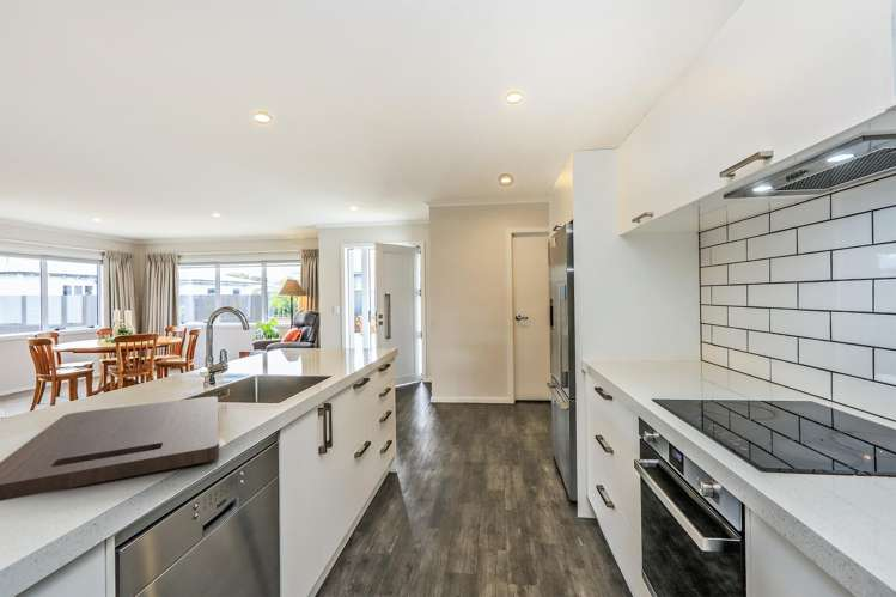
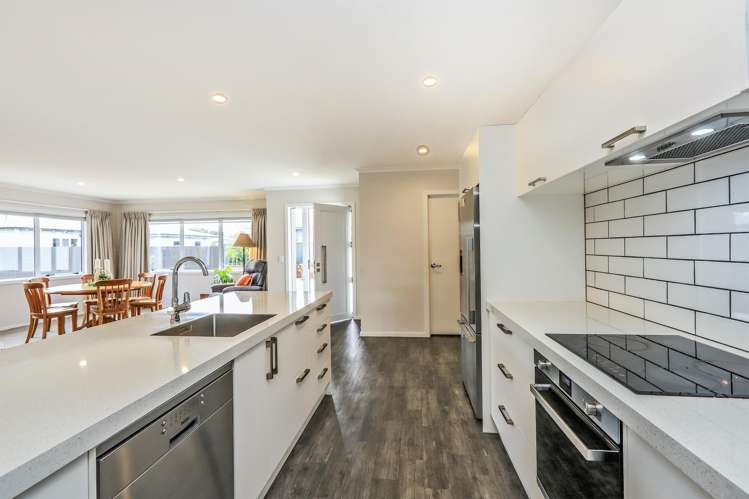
- cutting board [0,396,220,502]
